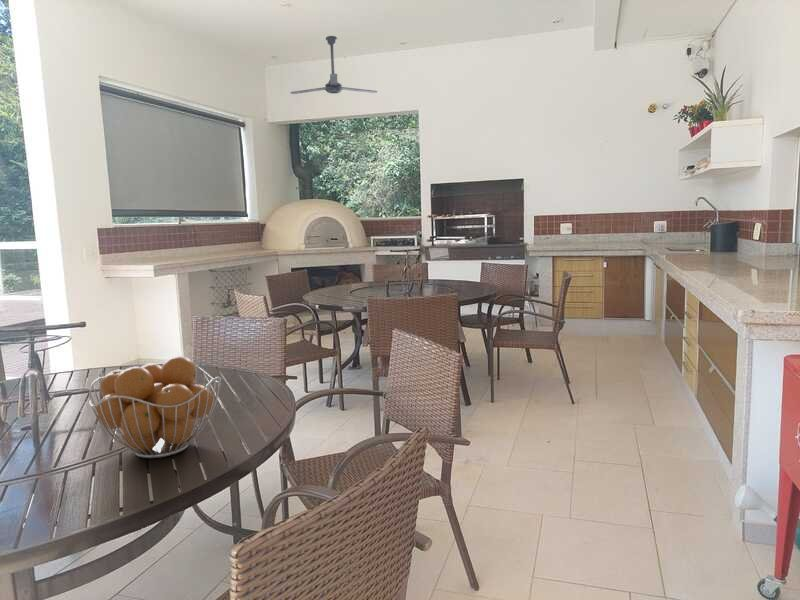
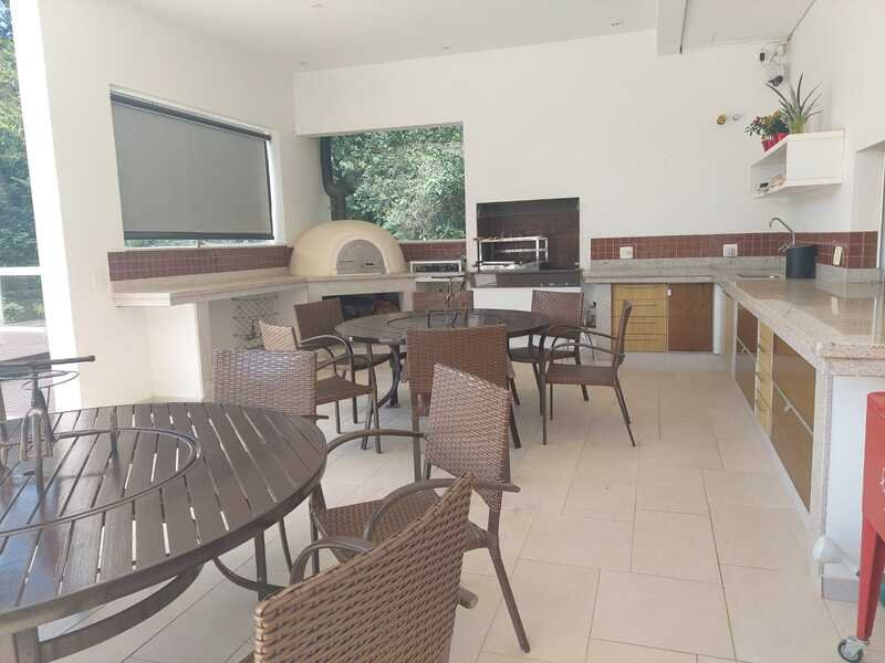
- ceiling fan [290,35,378,95]
- fruit basket [88,355,222,459]
